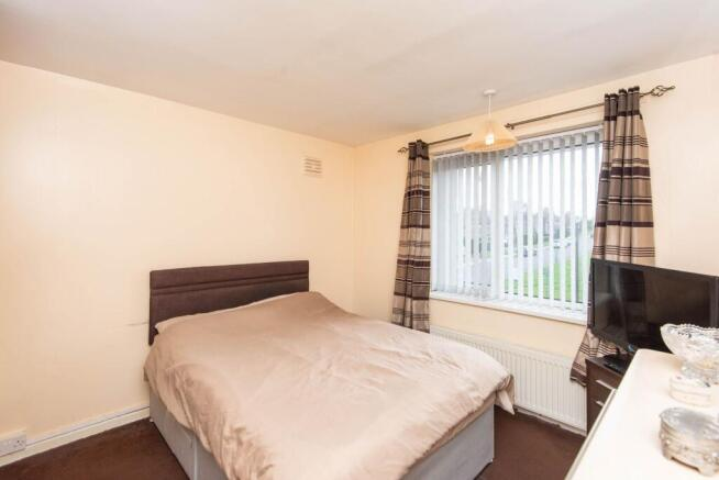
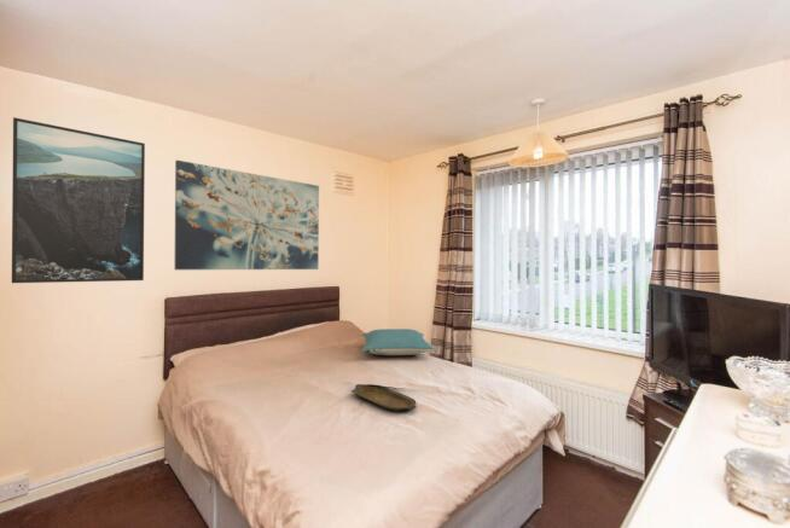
+ serving tray [350,383,417,412]
+ wall art [174,158,320,271]
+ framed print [11,116,146,284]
+ pillow [361,327,436,356]
